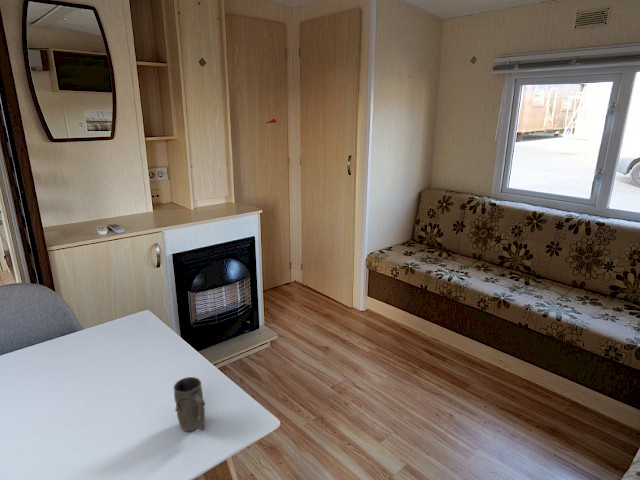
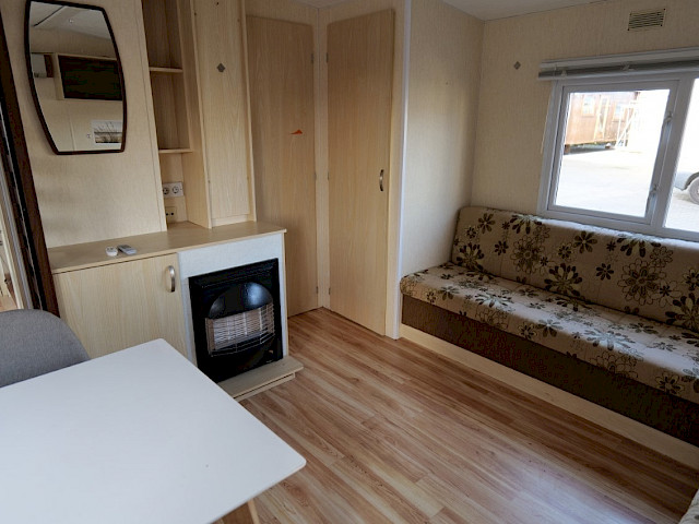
- mug [173,376,206,432]
